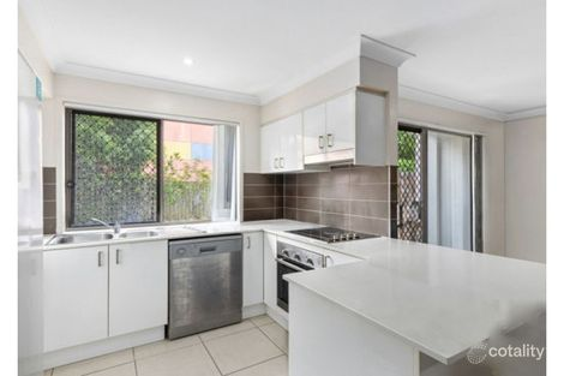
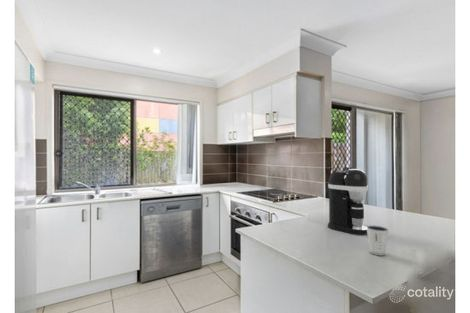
+ dixie cup [366,224,390,256]
+ coffee maker [327,168,369,236]
